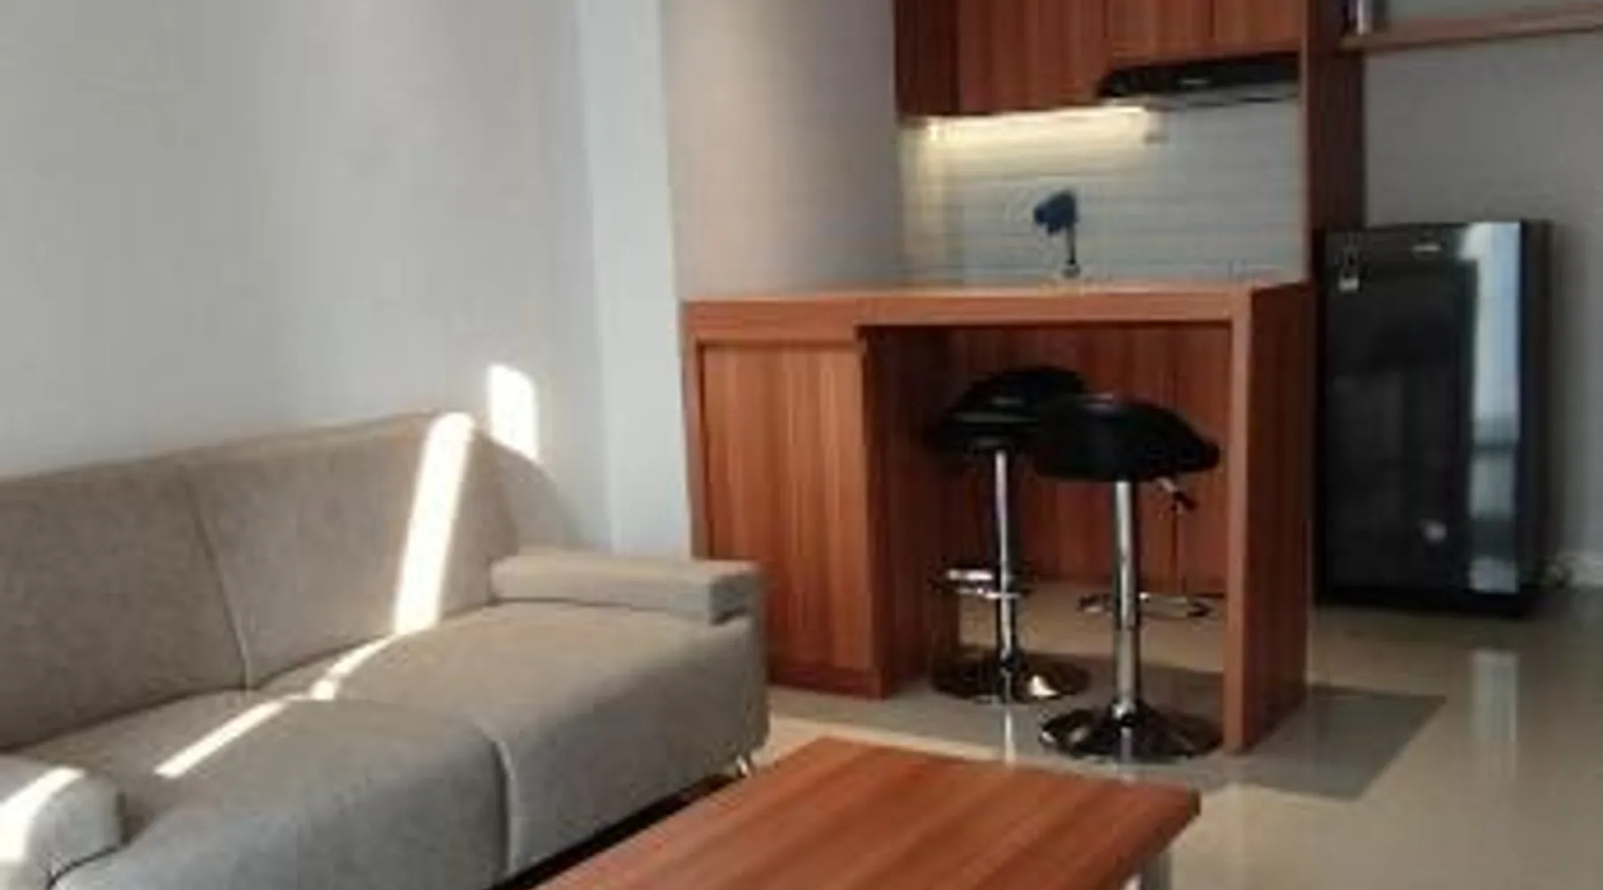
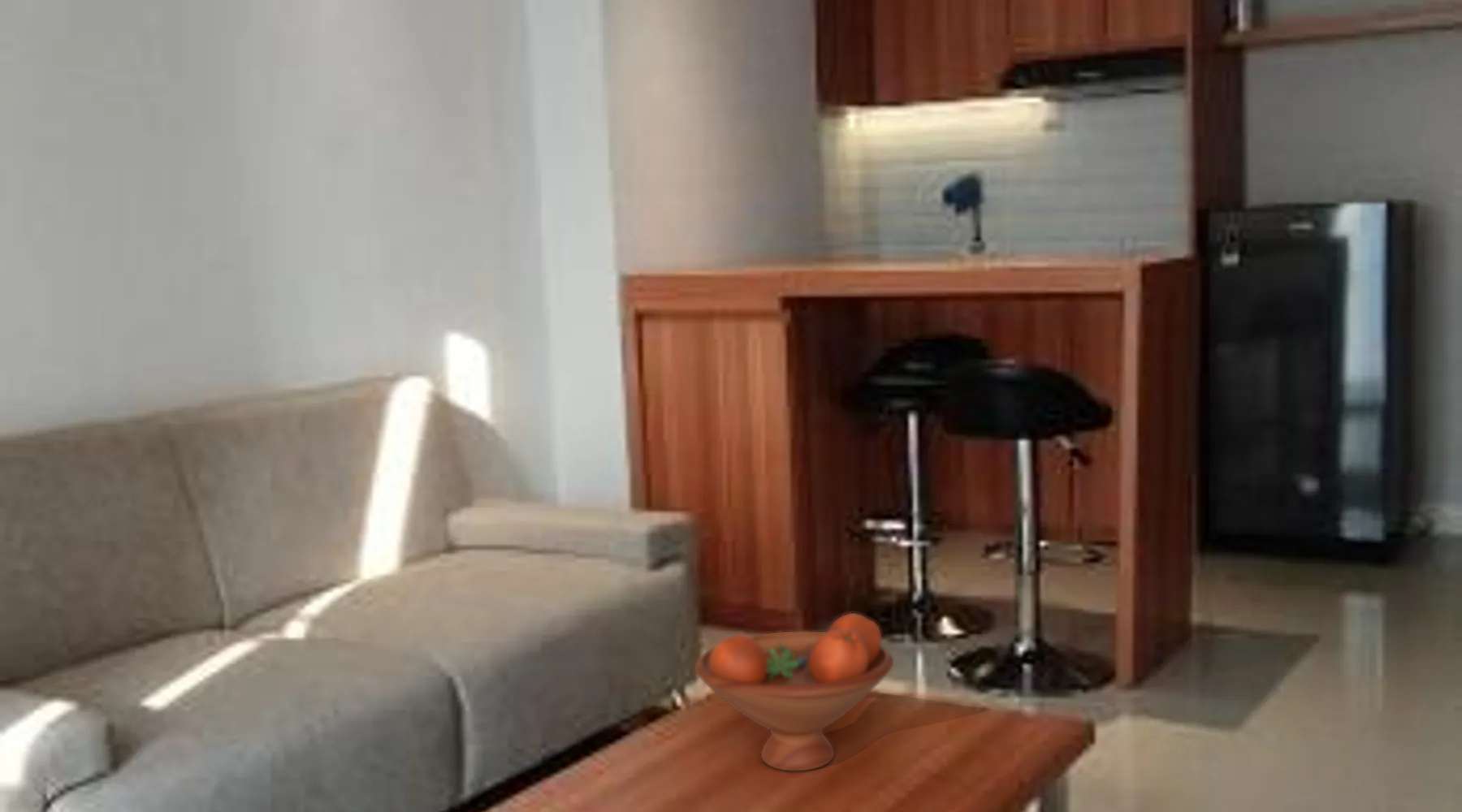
+ fruit bowl [694,612,894,772]
